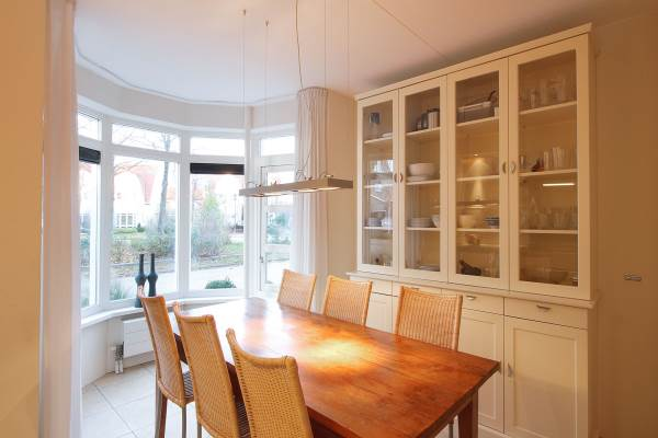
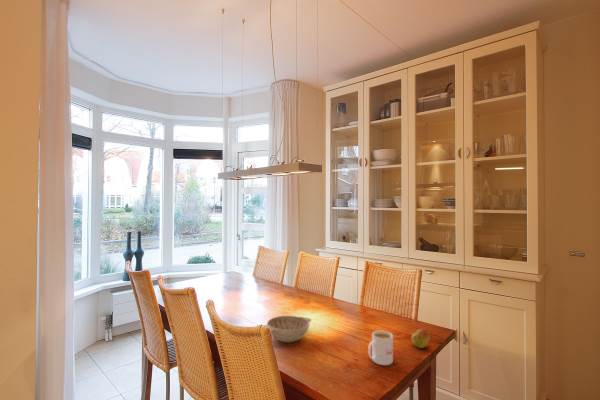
+ decorative bowl [265,315,313,344]
+ mug [367,330,394,366]
+ apple [410,328,431,349]
